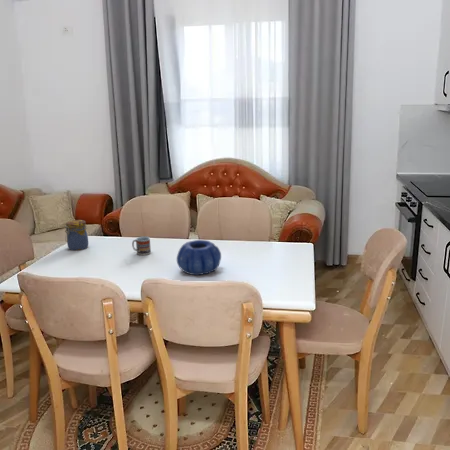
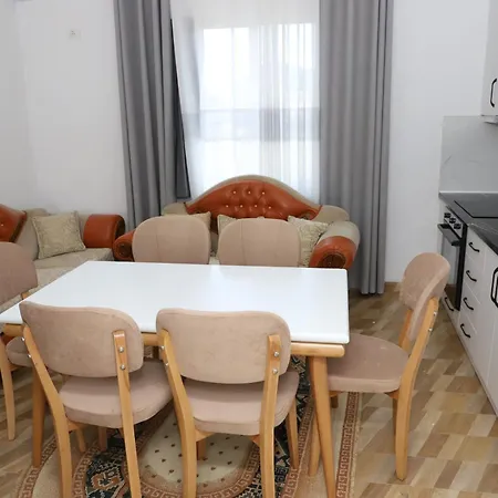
- cup [131,236,152,256]
- jar [64,219,89,251]
- decorative bowl [176,239,222,276]
